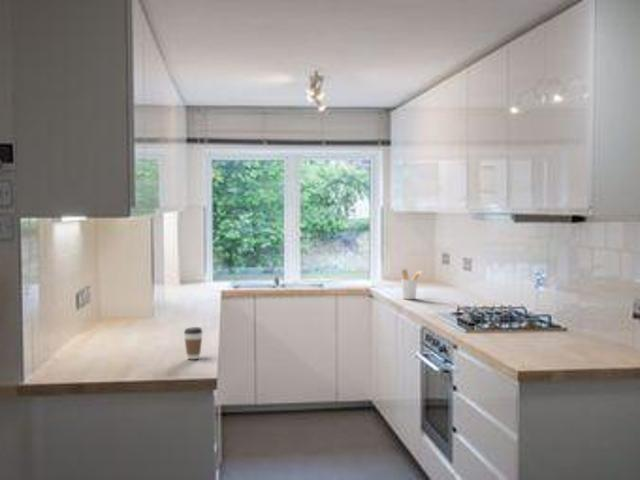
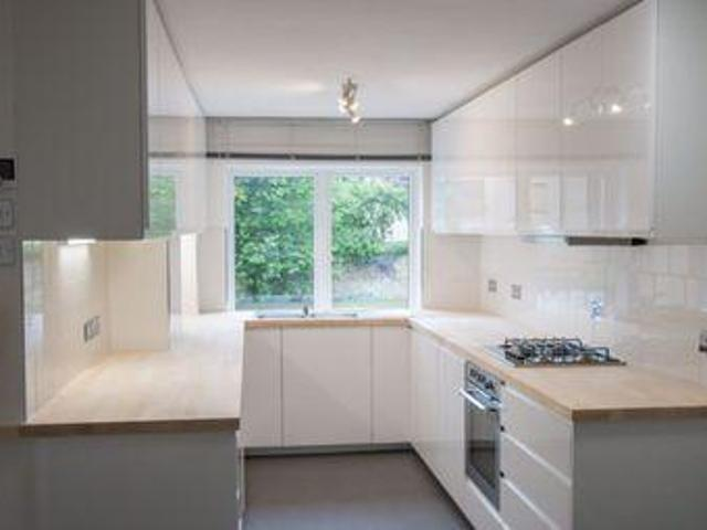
- coffee cup [183,326,203,360]
- utensil holder [400,268,424,300]
